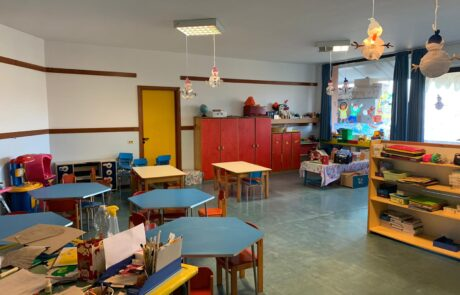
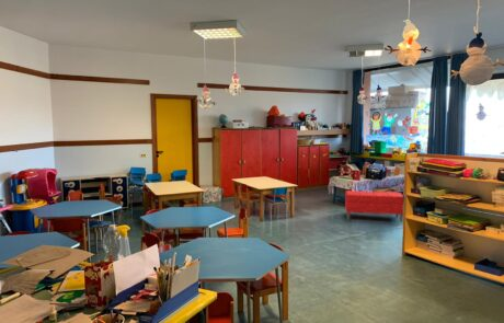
+ bench [344,189,404,223]
